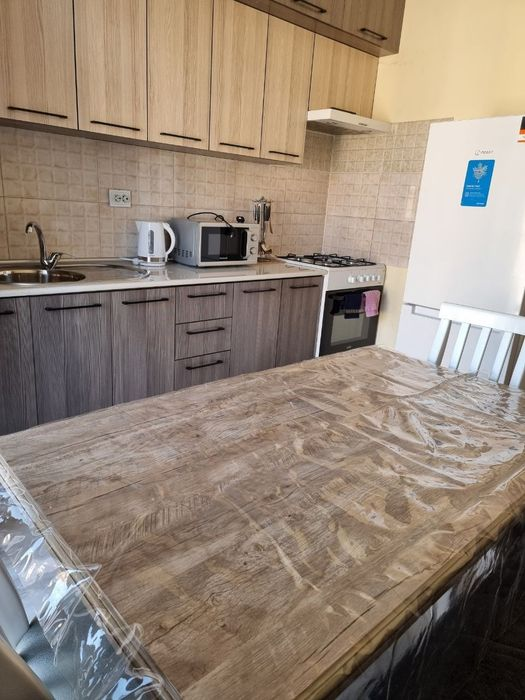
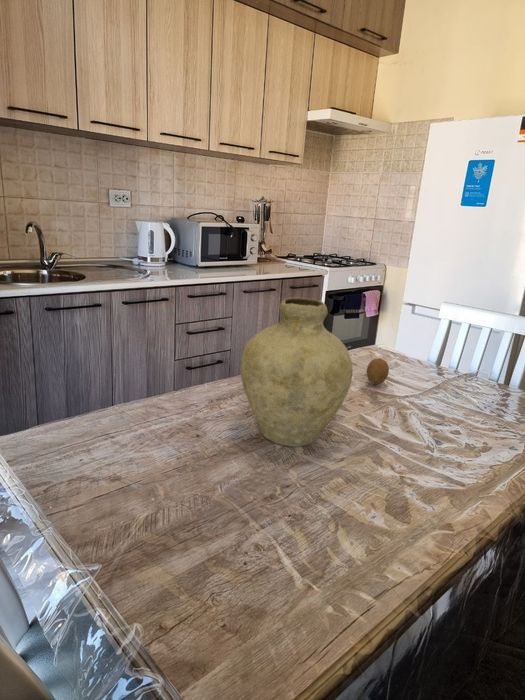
+ vase [239,296,354,448]
+ fruit [366,357,390,385]
